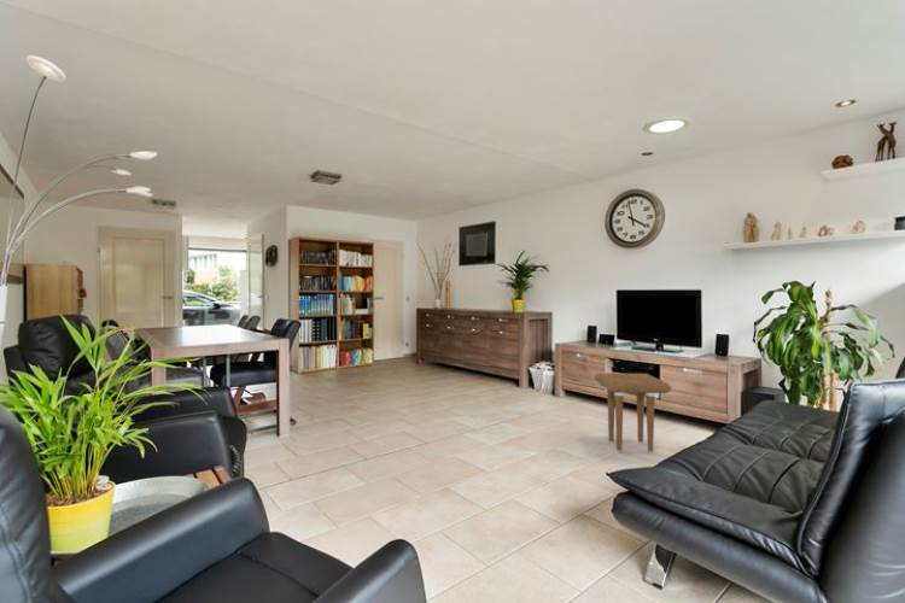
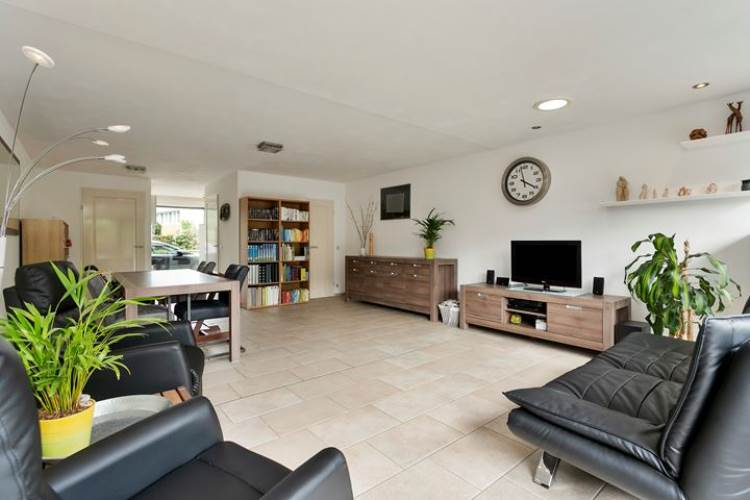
- side table [594,371,672,455]
